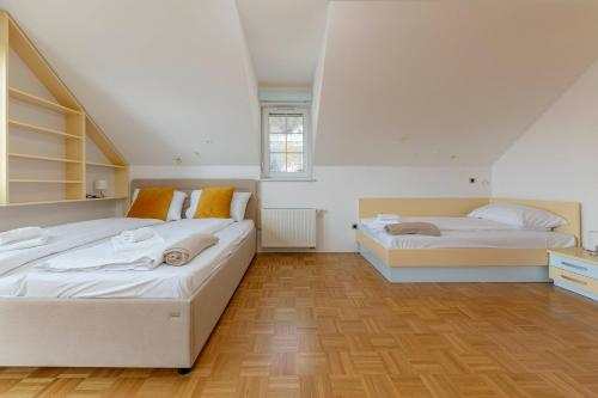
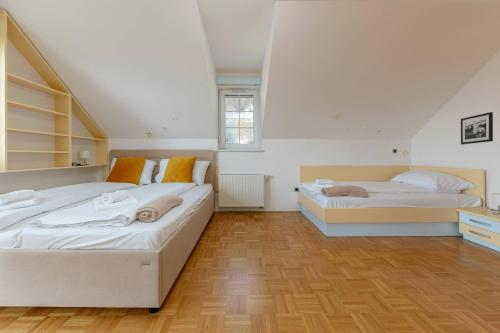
+ picture frame [460,111,494,145]
